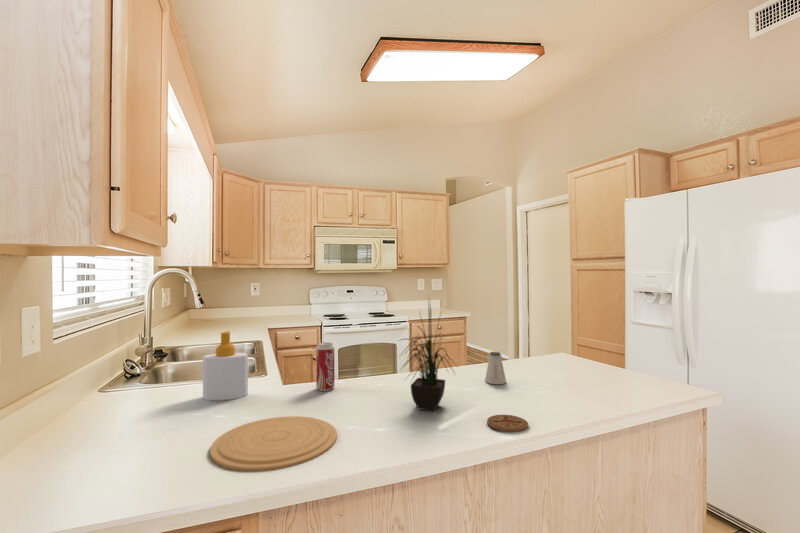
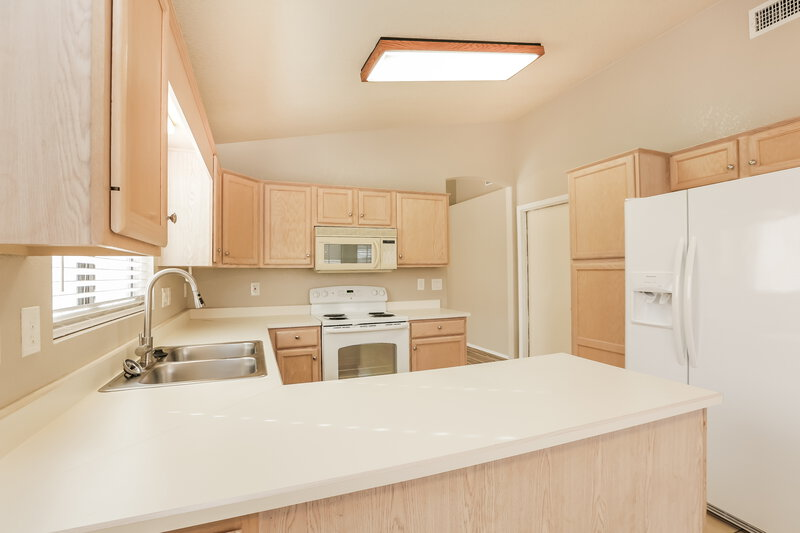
- soap bottle [202,330,249,401]
- coaster [486,414,529,433]
- saltshaker [484,351,507,385]
- plate [209,415,338,472]
- potted plant [398,284,458,412]
- beverage can [315,341,336,392]
